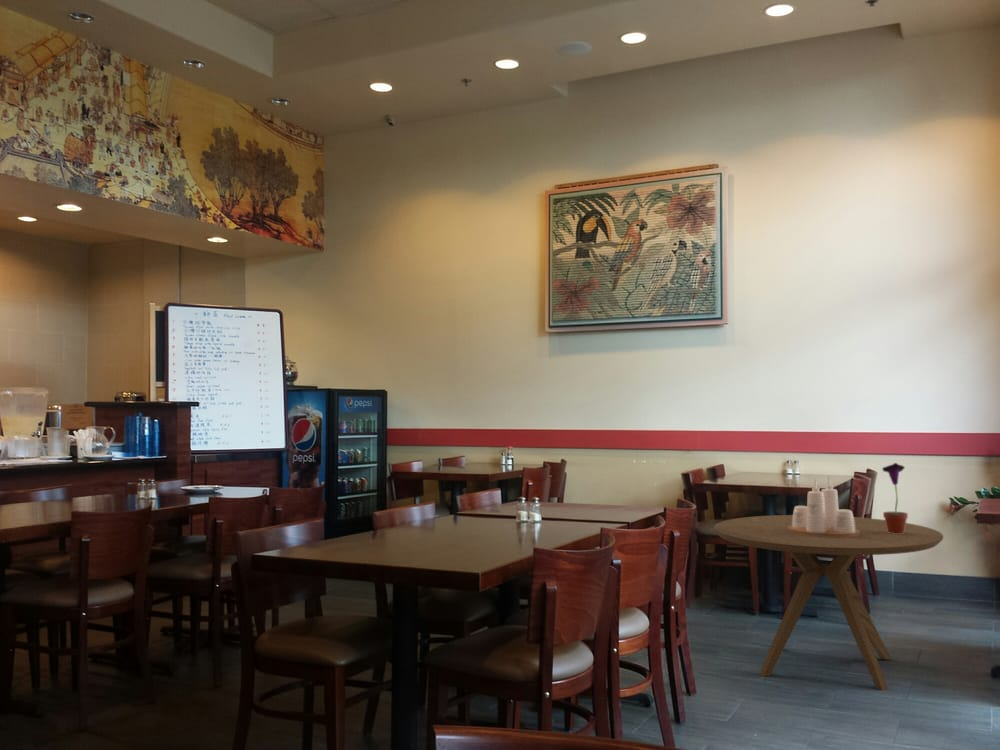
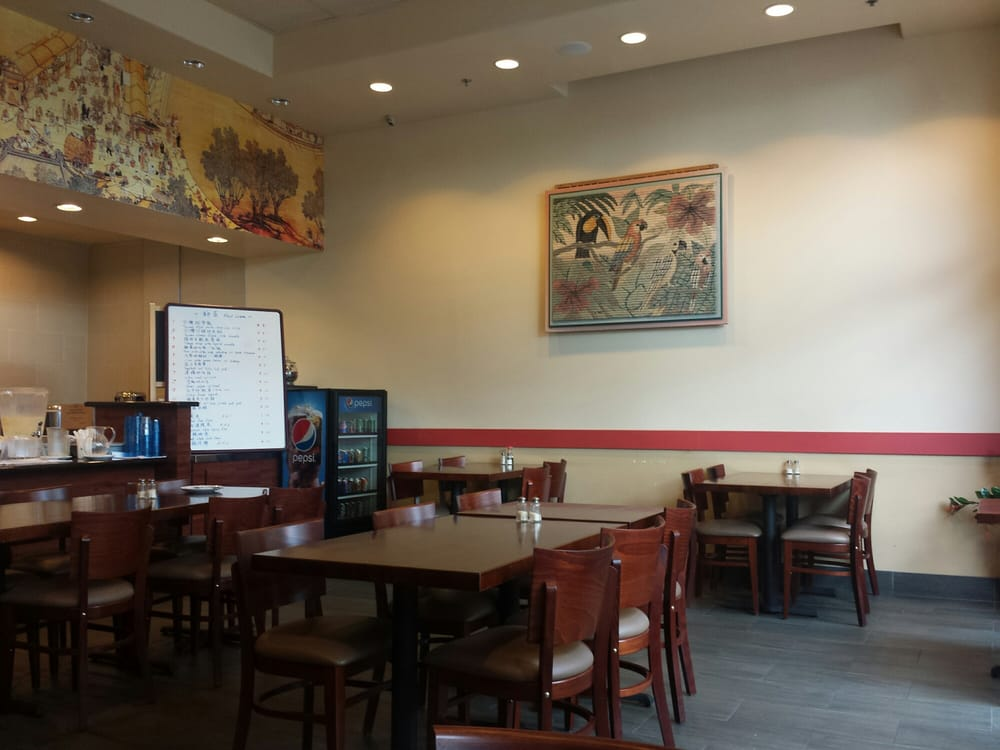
- potted flower [881,462,909,534]
- dining table [713,514,944,691]
- condiment set [788,475,860,537]
